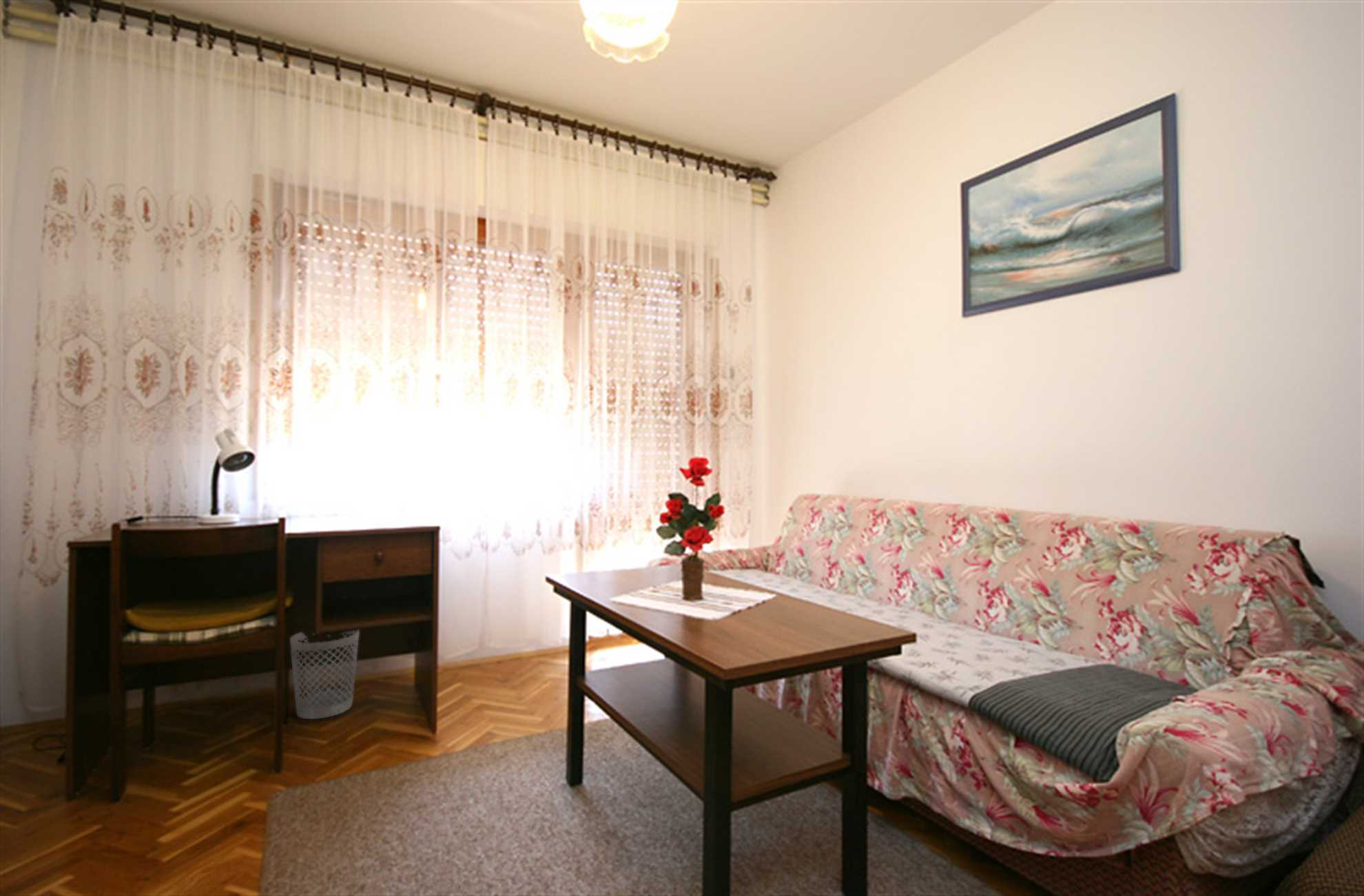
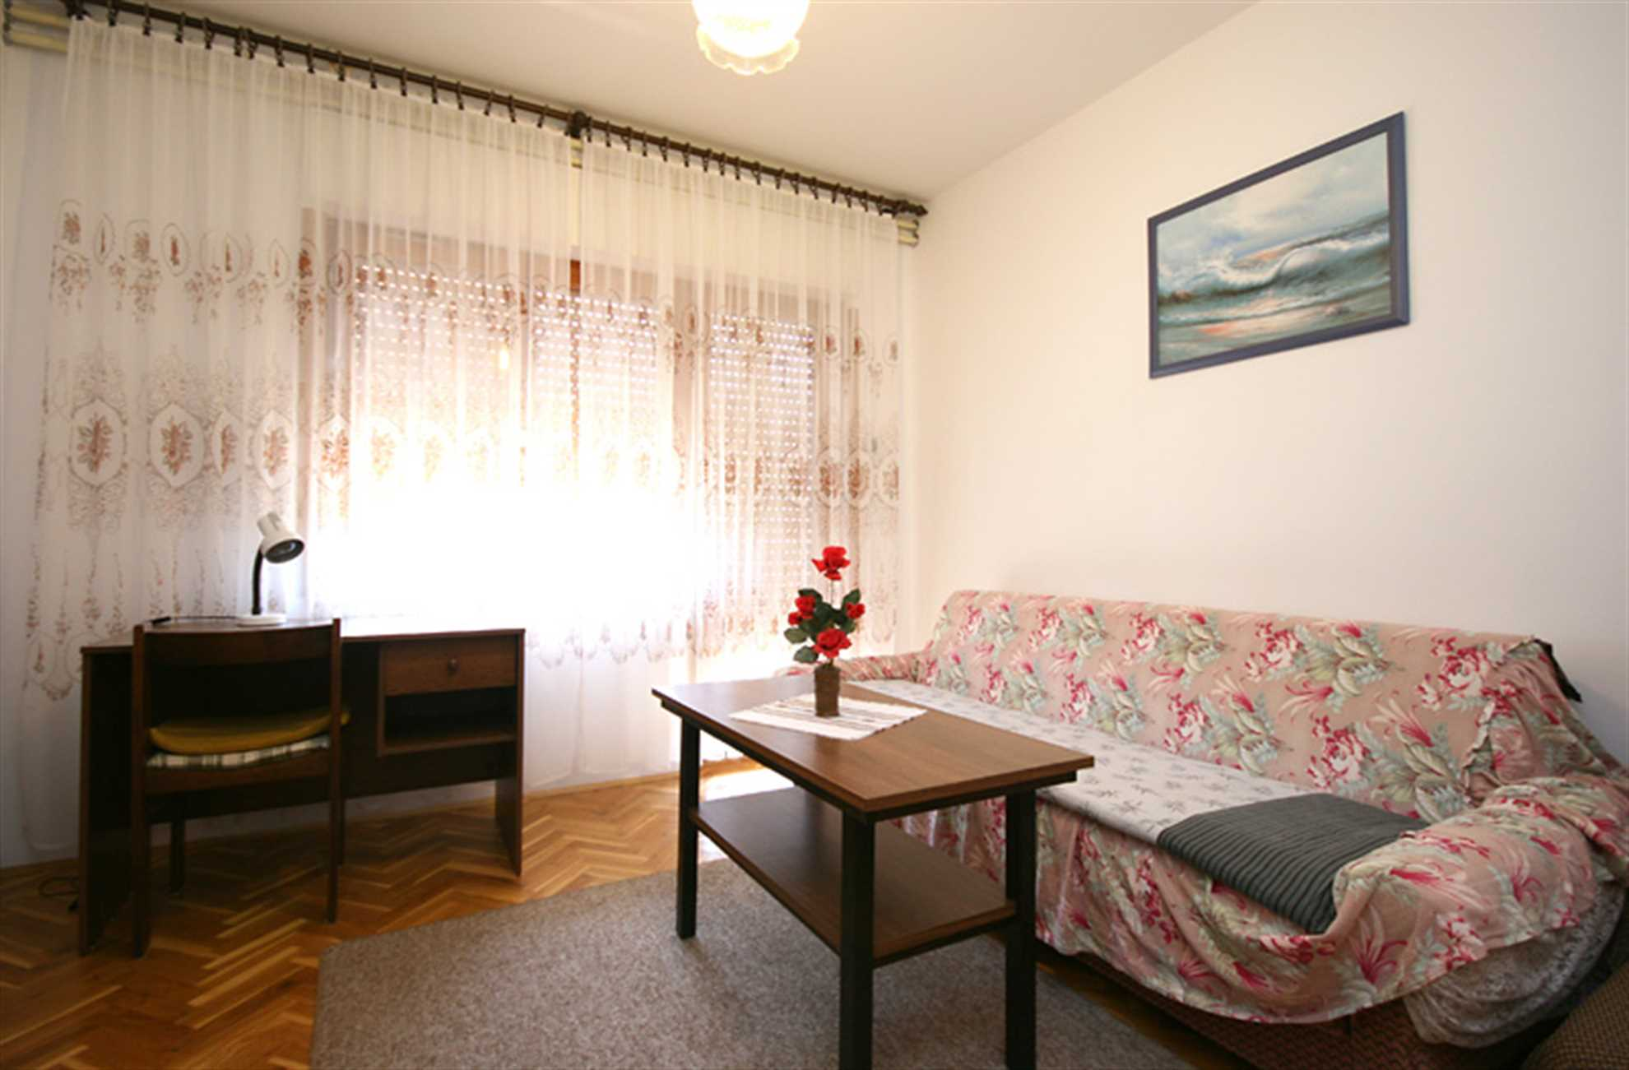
- wastebasket [289,629,360,720]
